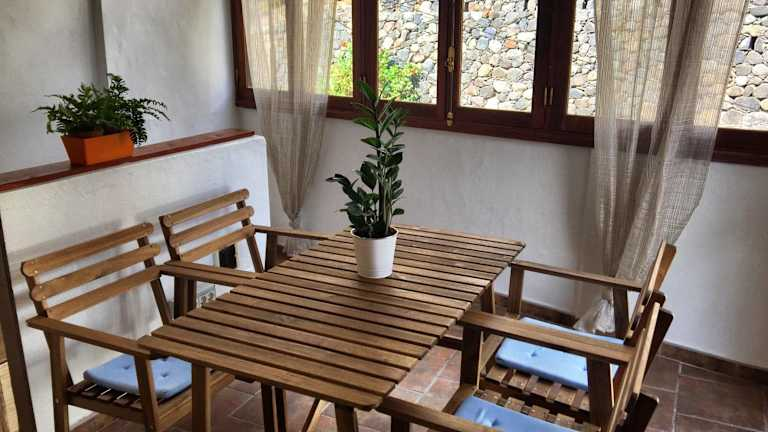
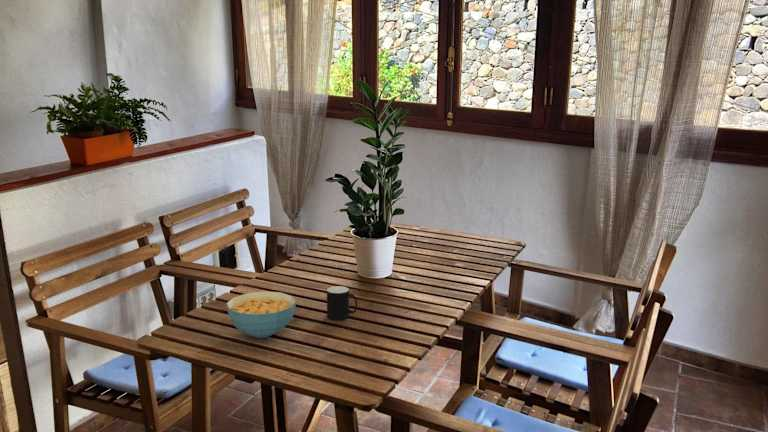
+ cup [326,285,358,321]
+ cereal bowl [225,290,297,339]
